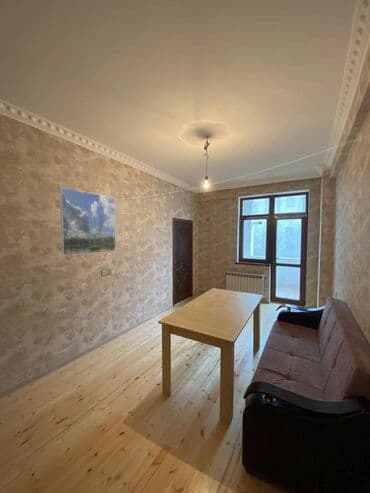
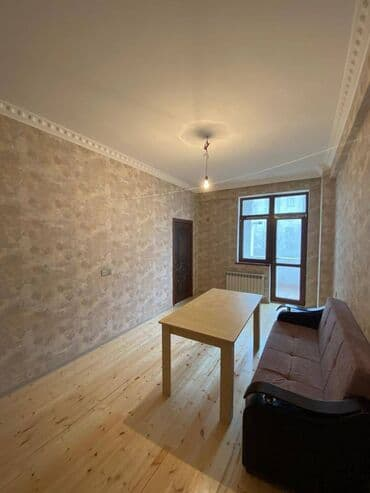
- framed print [59,186,117,256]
